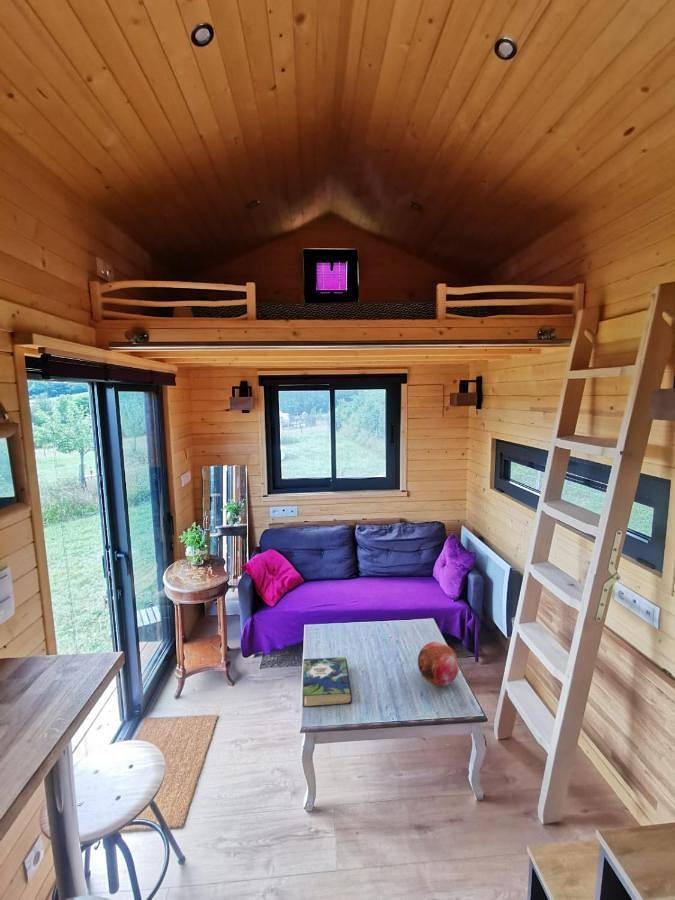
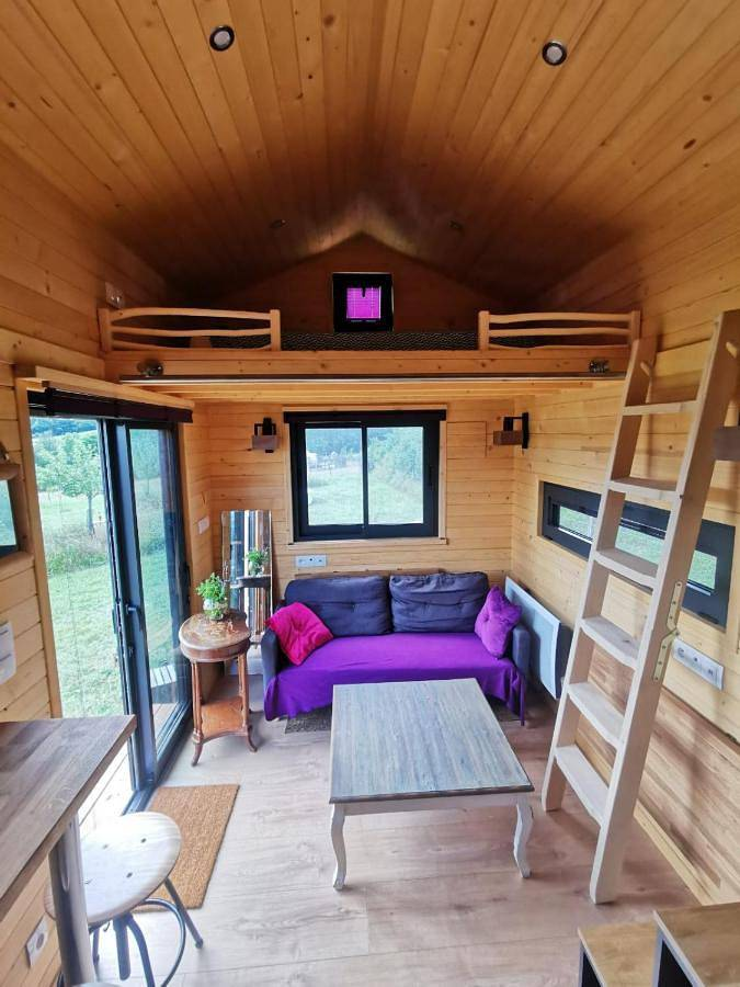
- book [302,656,353,708]
- decorative orb [417,641,459,687]
